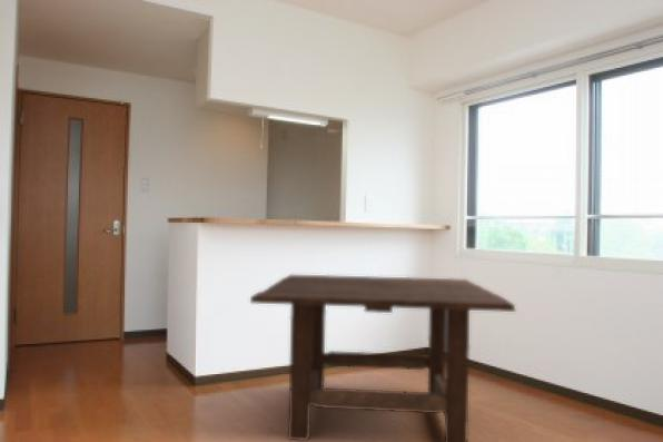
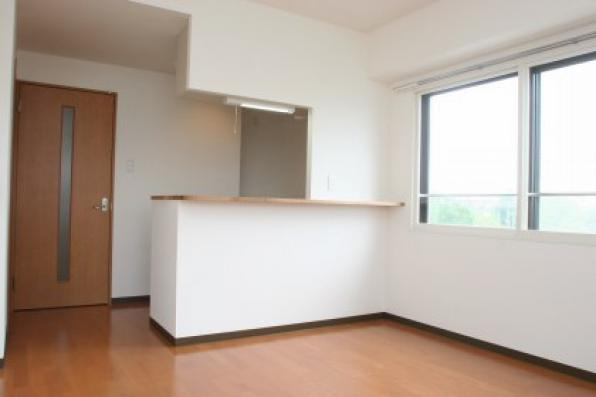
- dining table [249,274,516,442]
